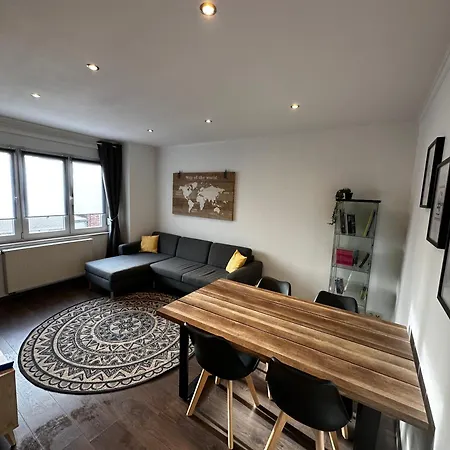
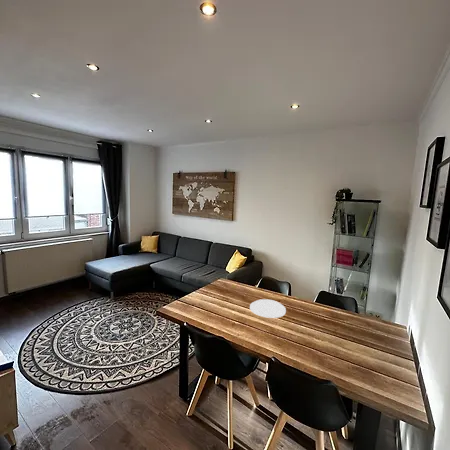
+ plate [249,298,287,319]
